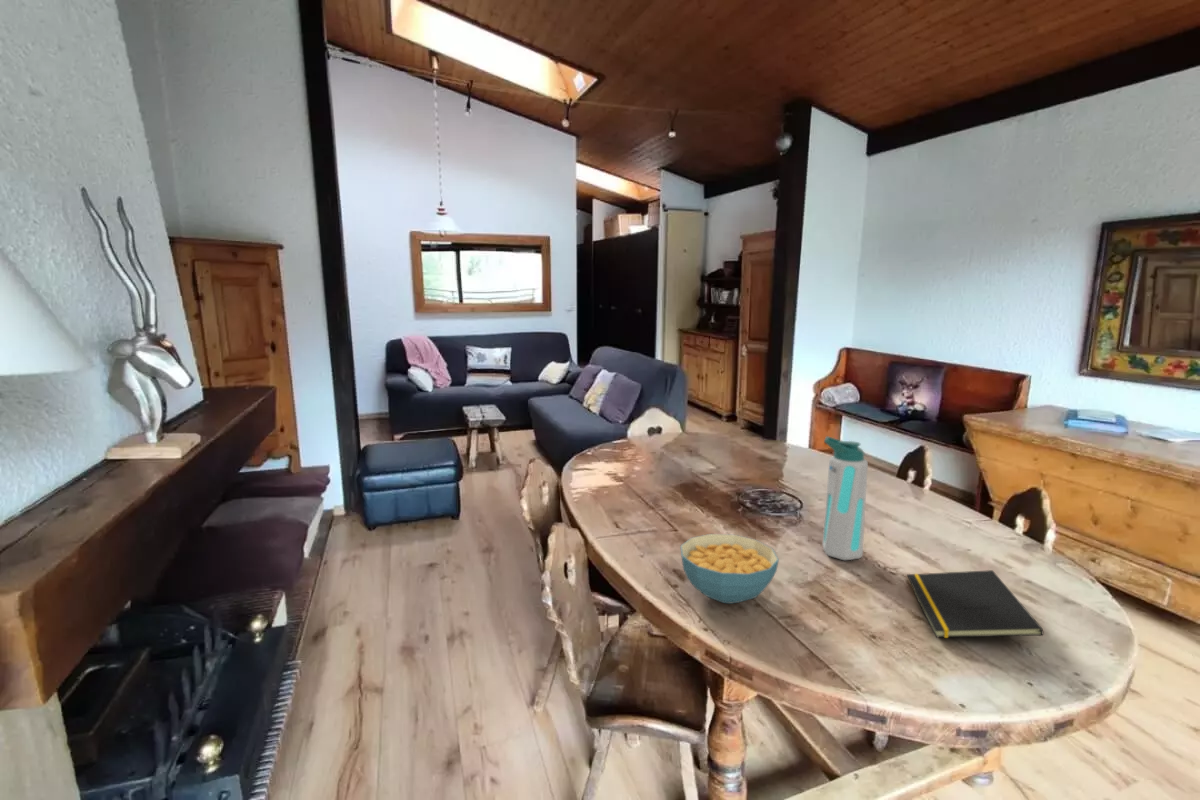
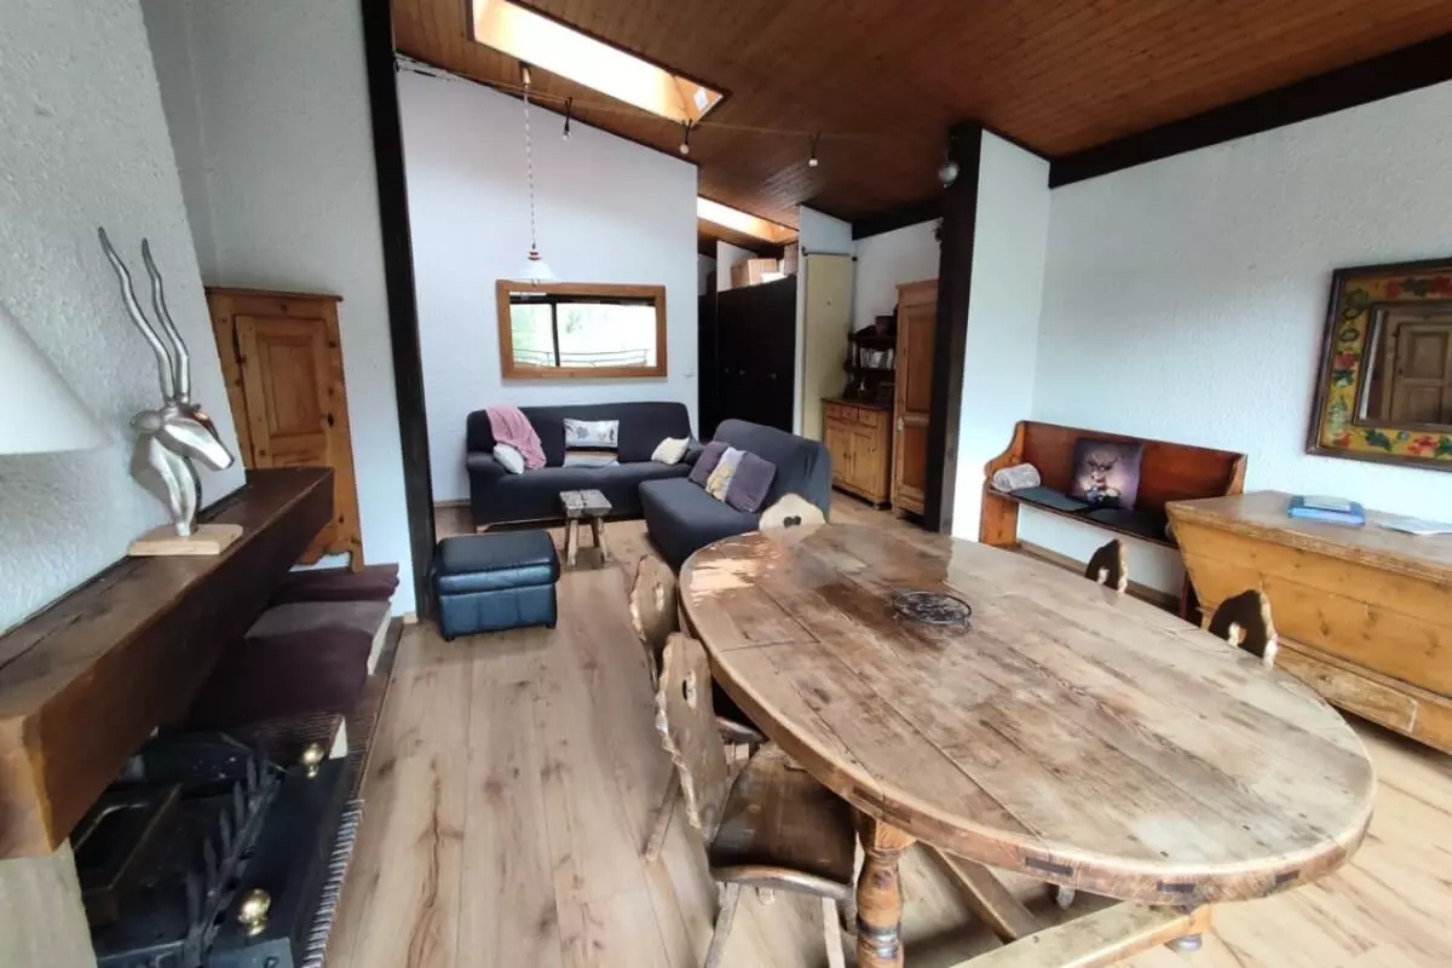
- water bottle [822,435,869,561]
- cereal bowl [679,533,780,604]
- notepad [906,569,1044,639]
